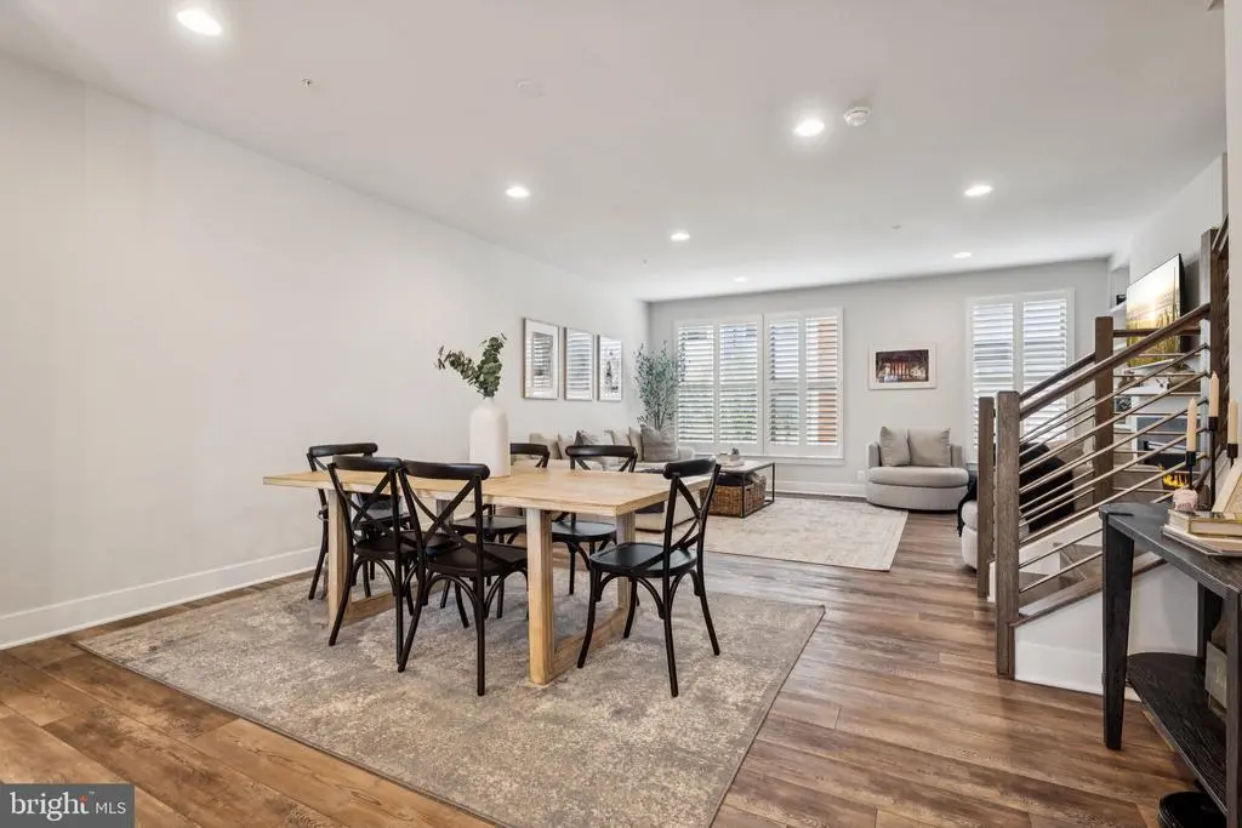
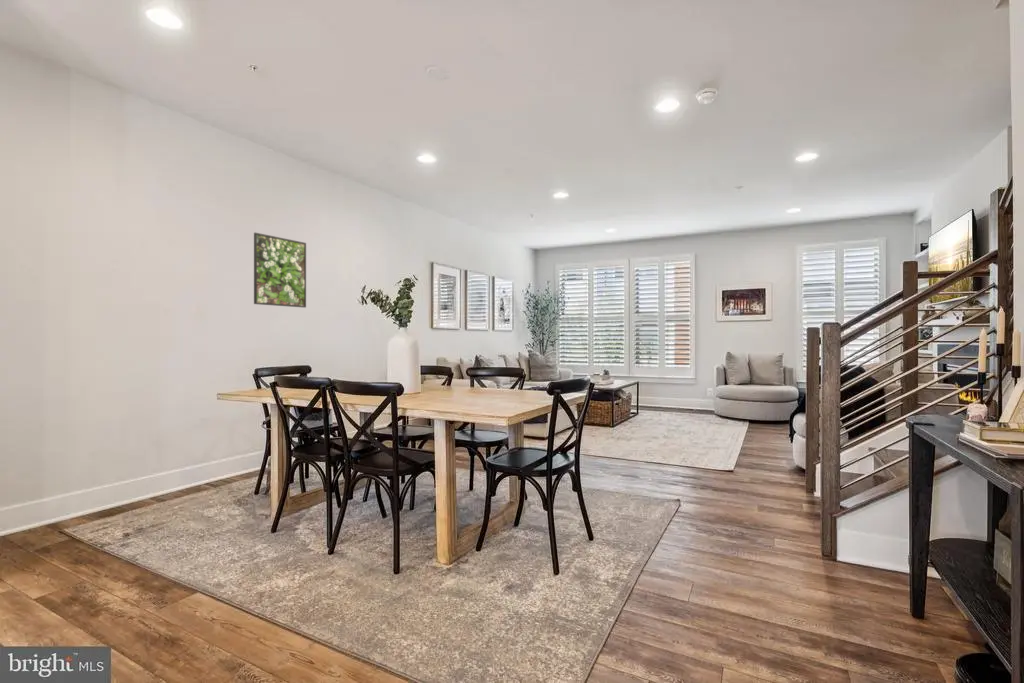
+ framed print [253,232,307,309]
